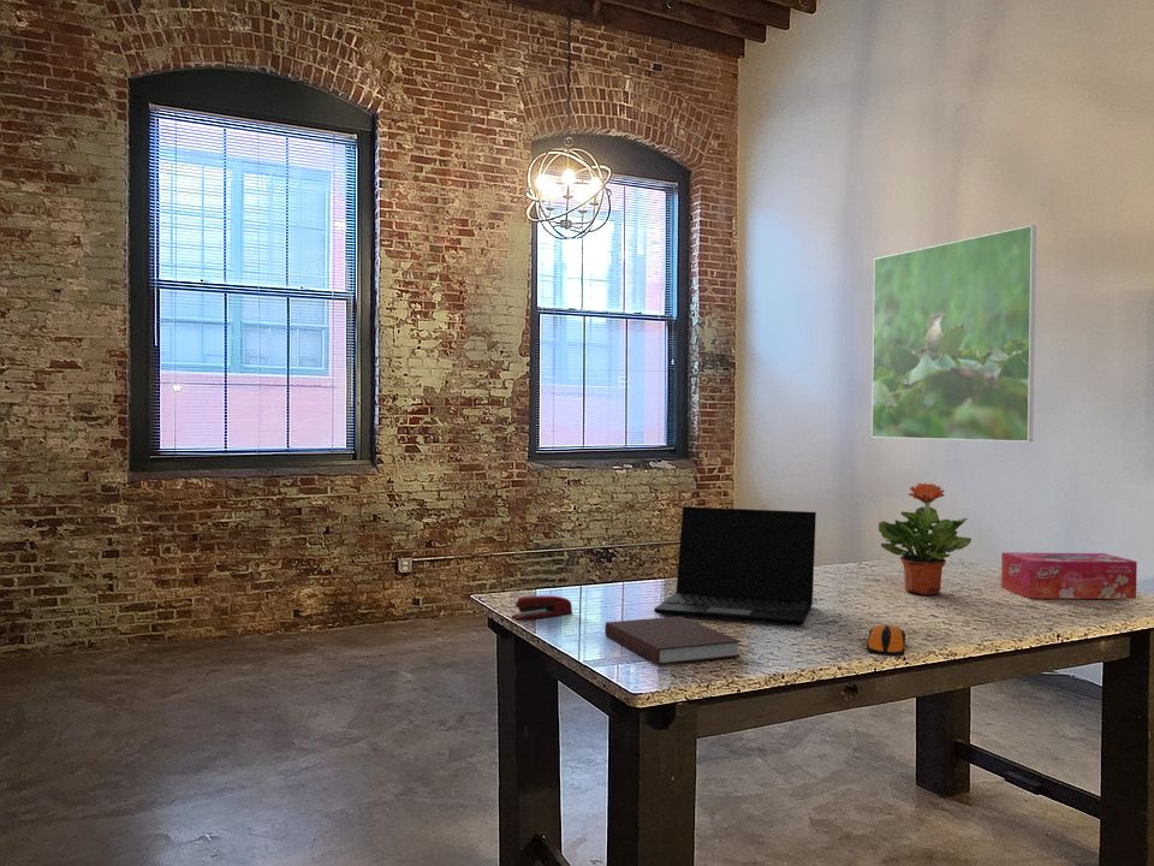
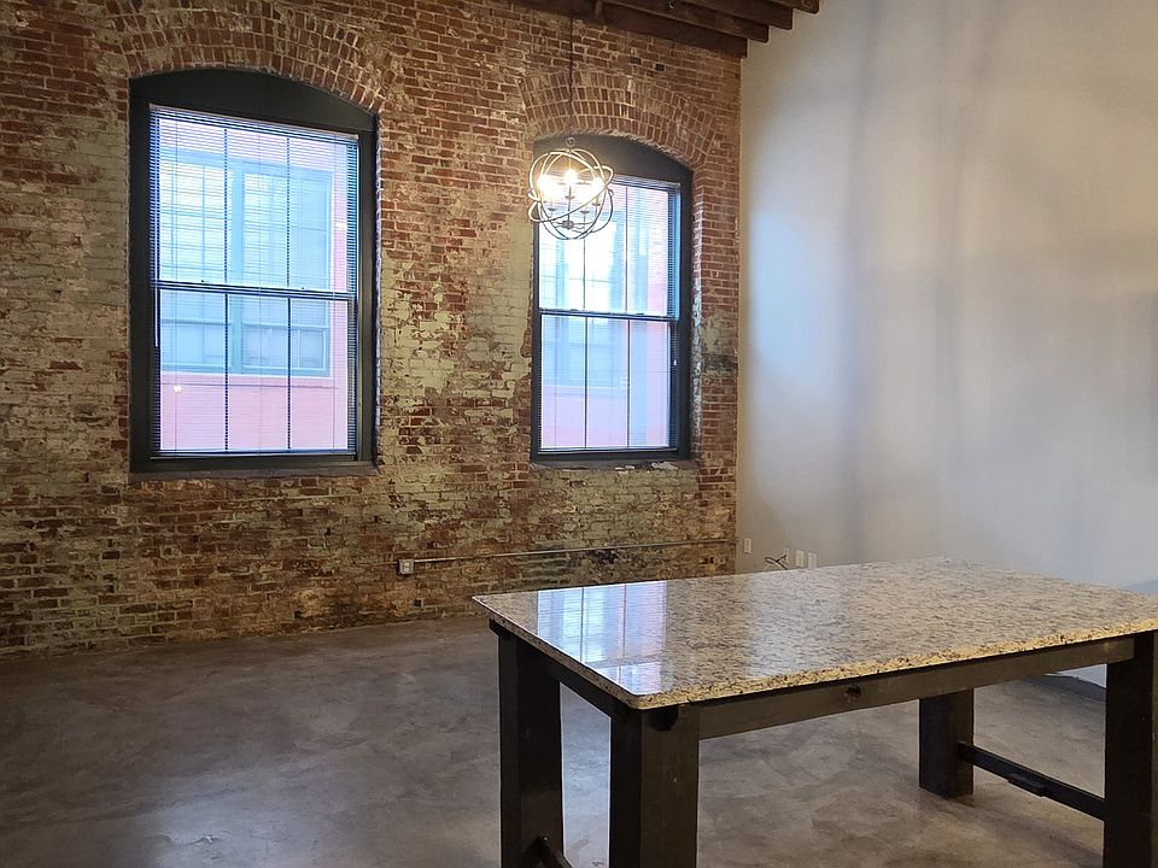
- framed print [870,224,1037,443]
- potted plant [878,482,972,595]
- laptop [653,505,817,627]
- computer mouse [866,624,906,658]
- tissue box [1000,551,1138,600]
- stapler [510,594,573,622]
- notebook [603,616,742,666]
